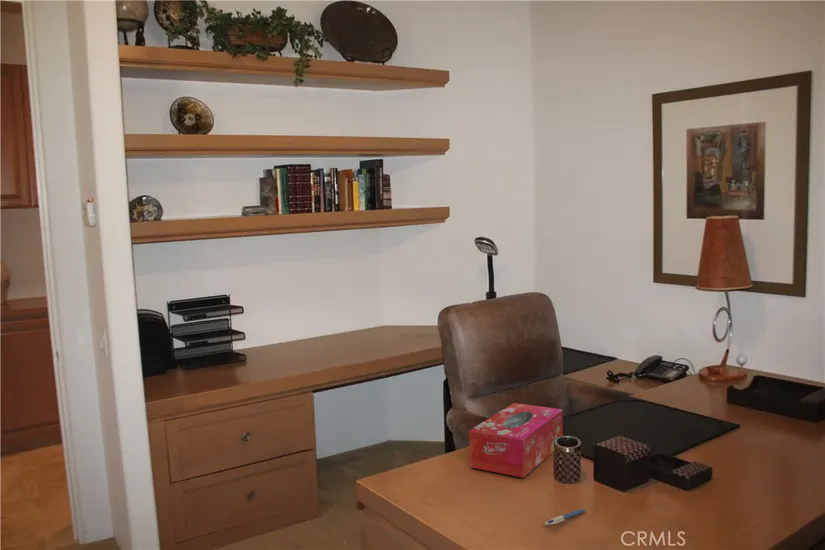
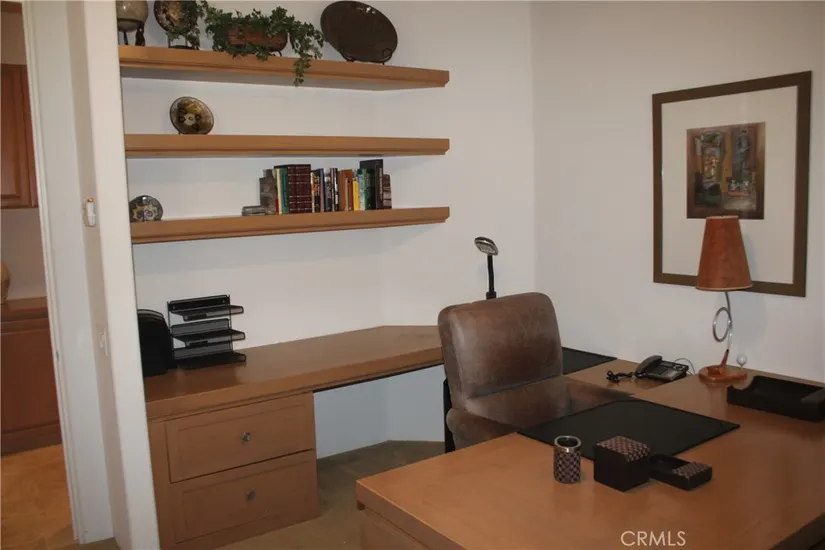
- pen [543,508,586,526]
- tissue box [468,402,564,479]
